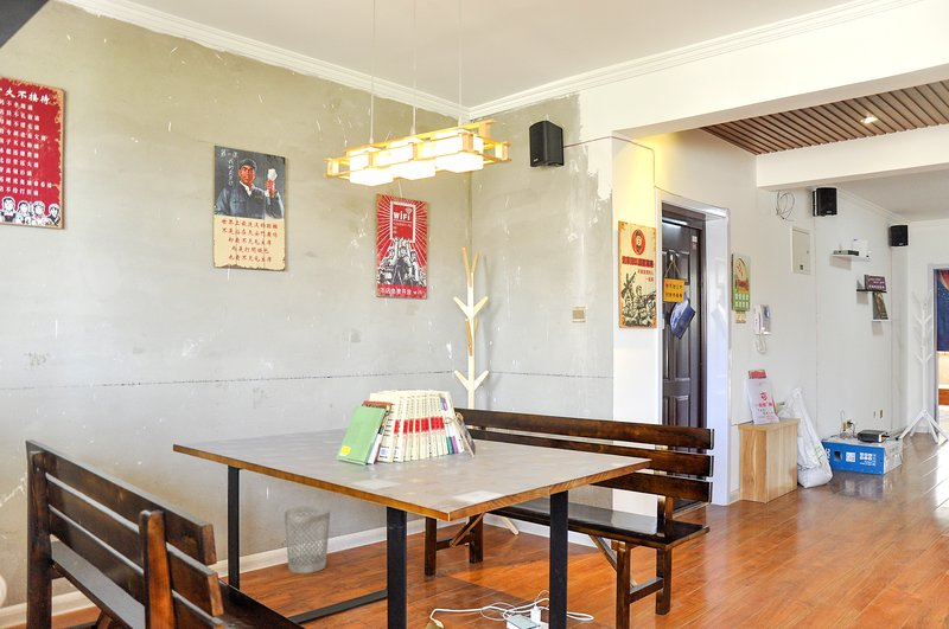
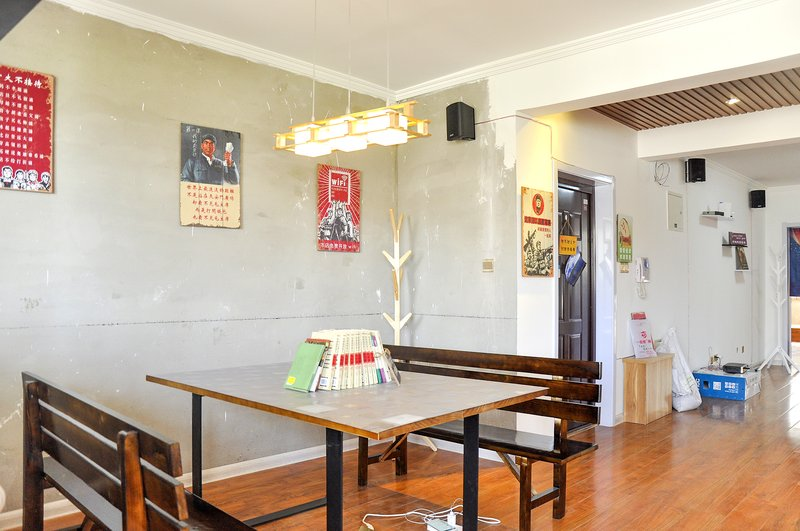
- wastebasket [284,505,331,575]
